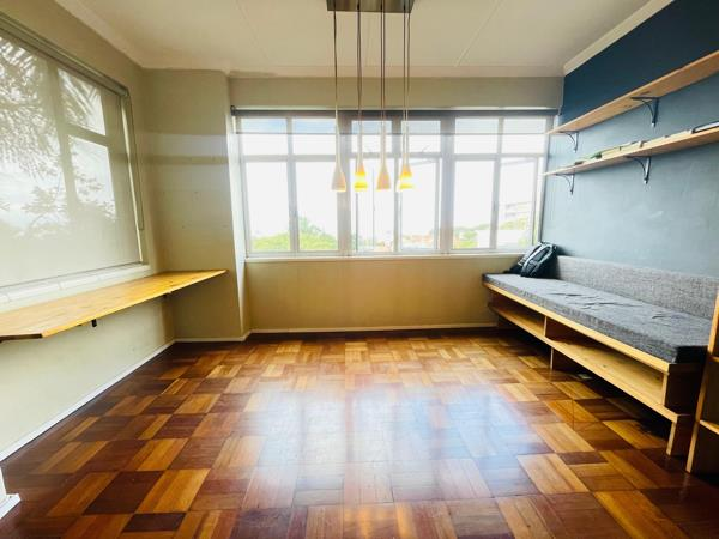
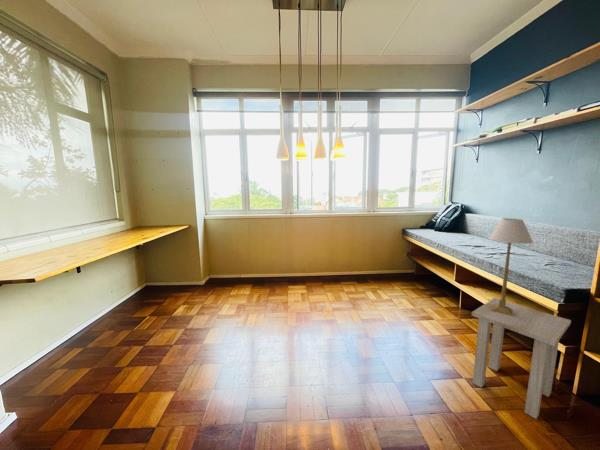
+ side table [471,297,572,420]
+ table lamp [488,217,534,316]
